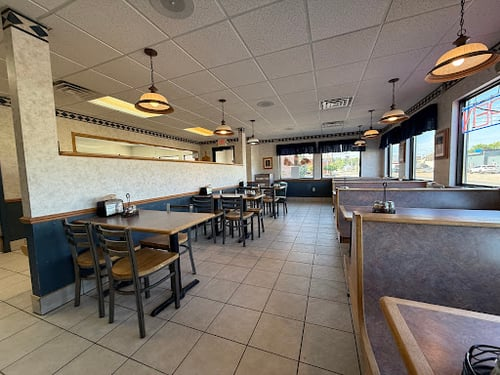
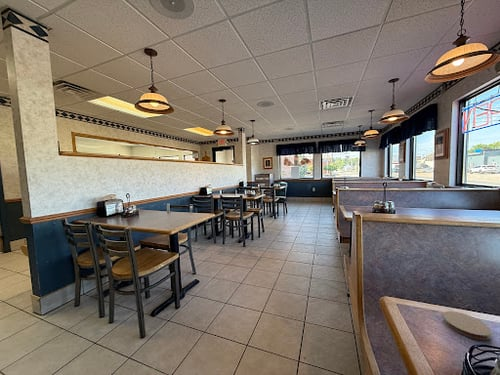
+ coaster [442,310,492,341]
